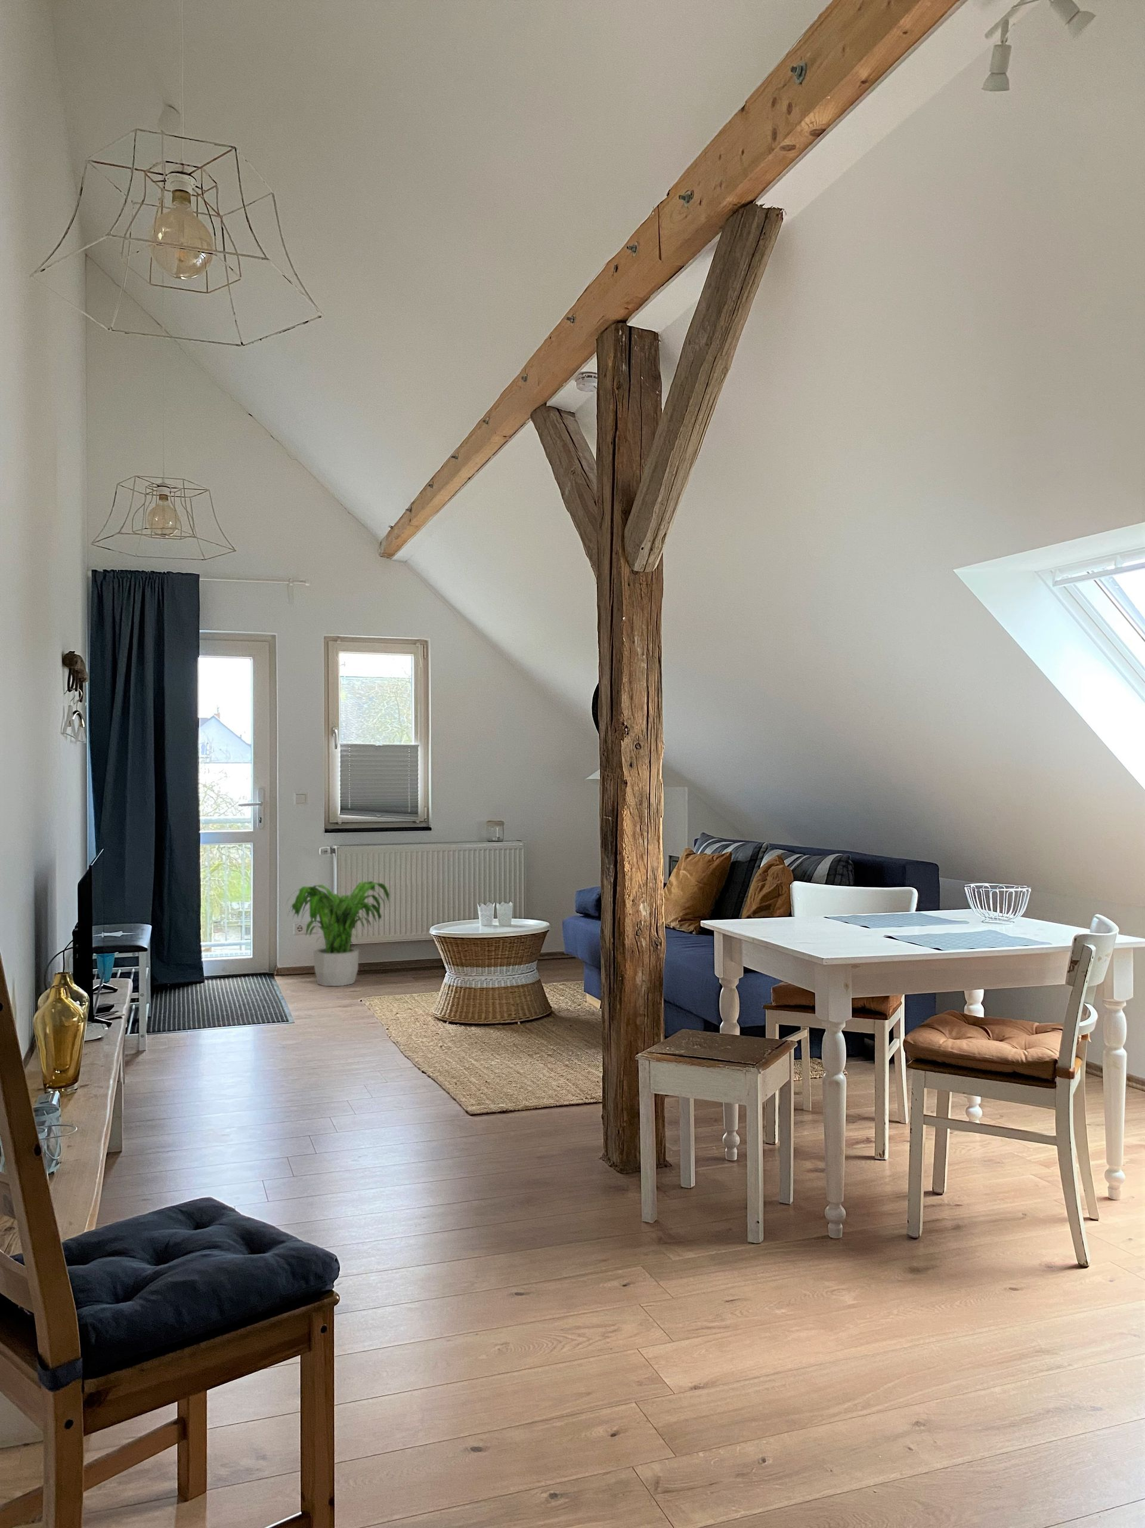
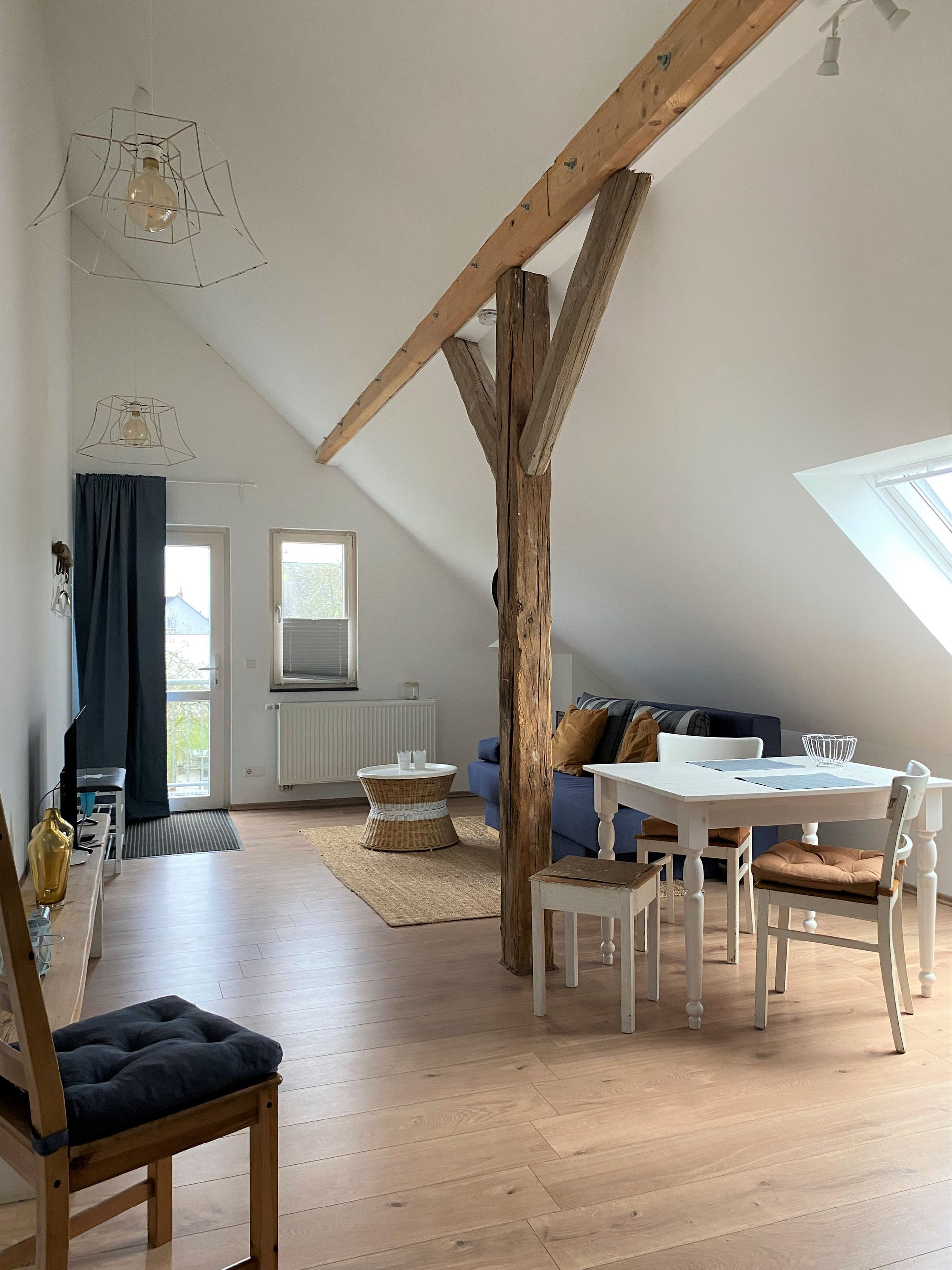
- potted plant [284,881,390,987]
